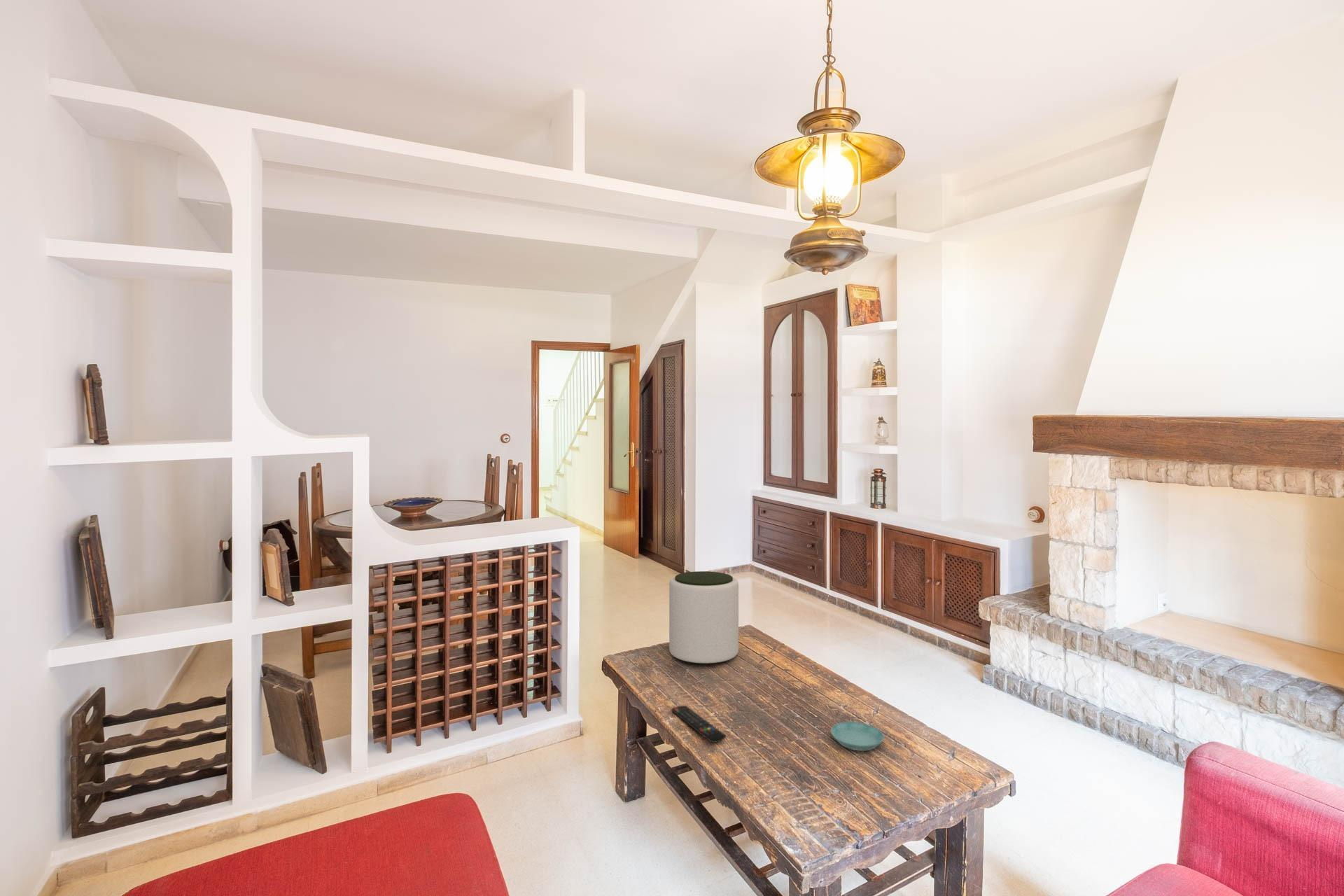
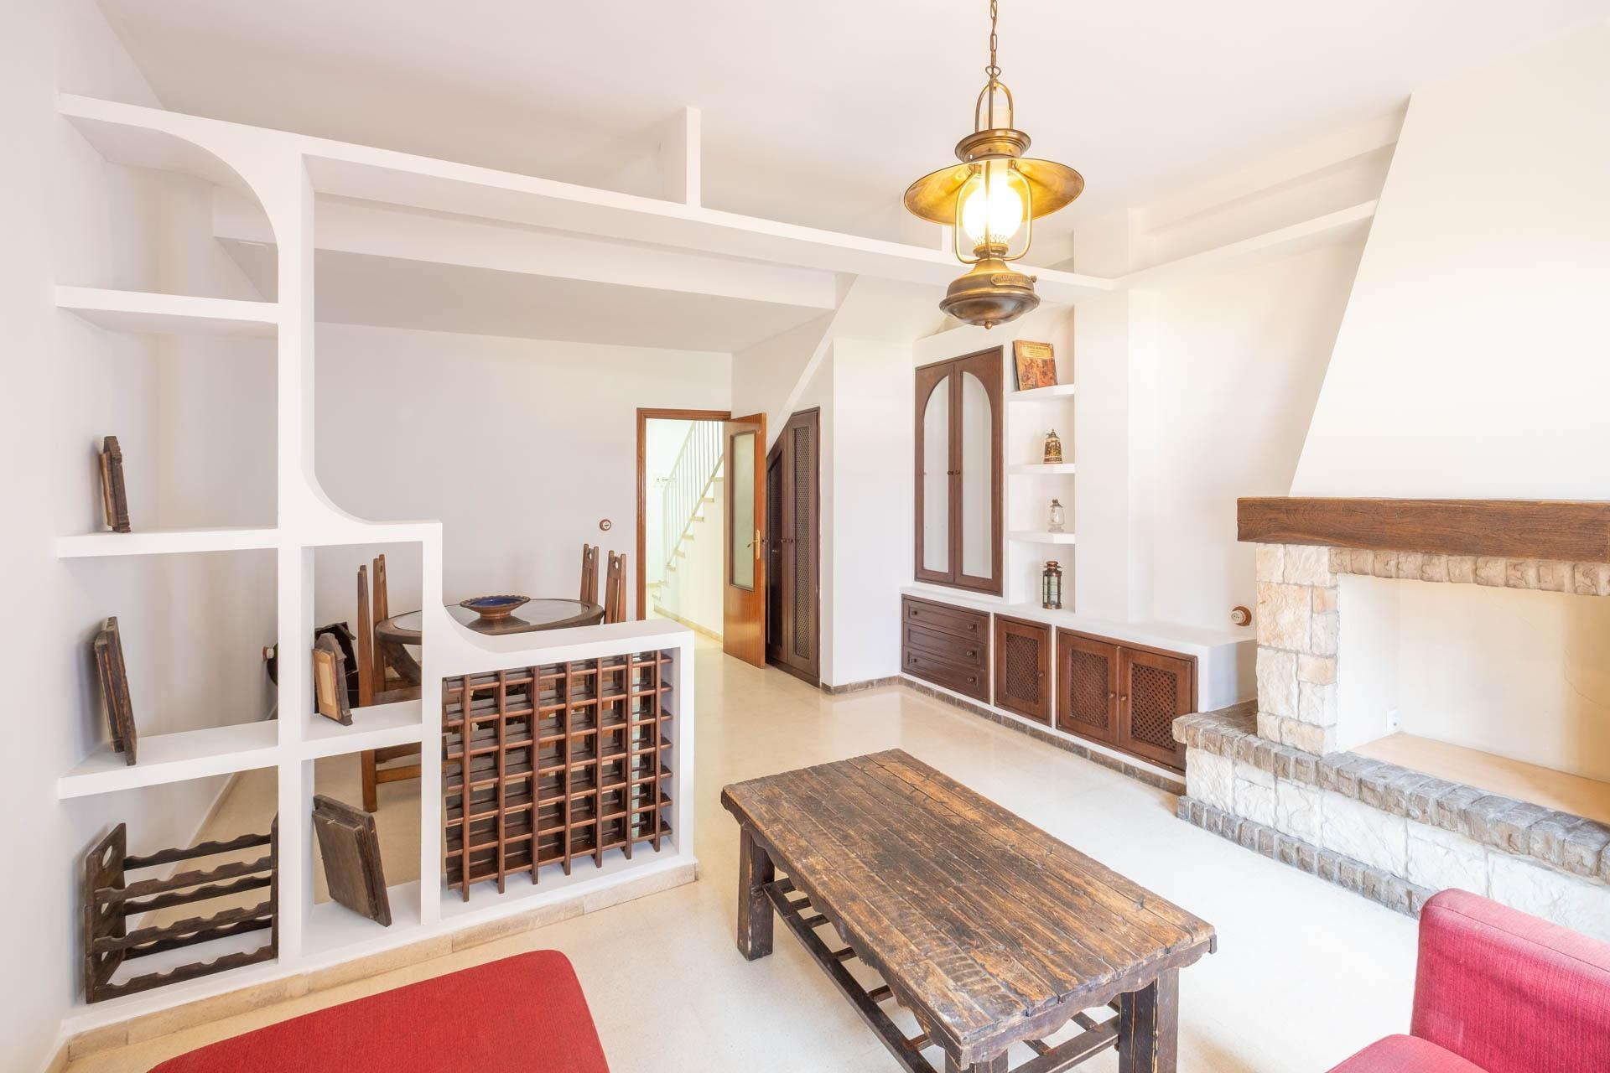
- saucer [830,721,885,752]
- remote control [671,705,727,743]
- plant pot [668,570,739,665]
